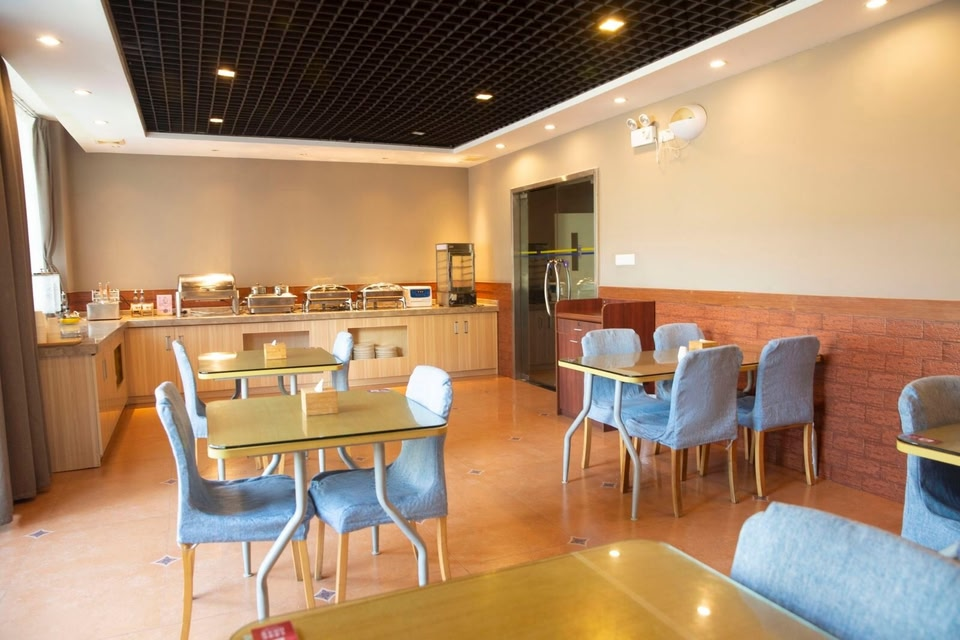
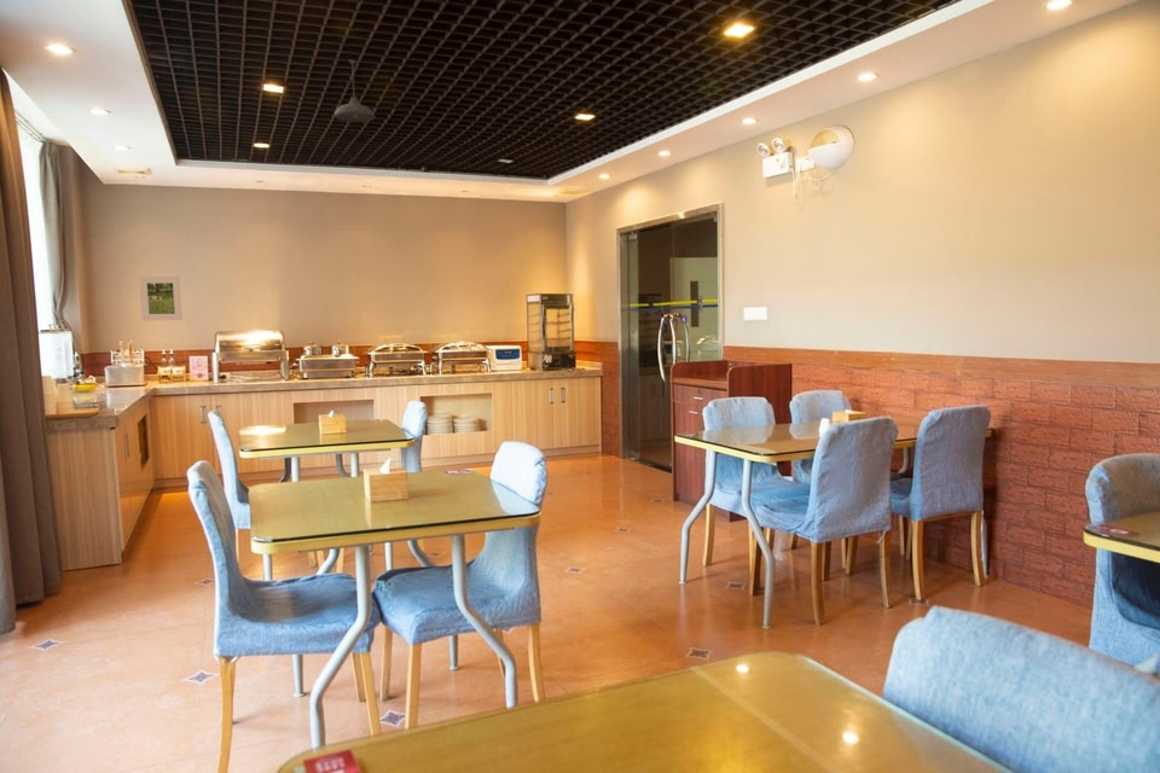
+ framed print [138,275,184,321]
+ pendant light [334,59,376,123]
